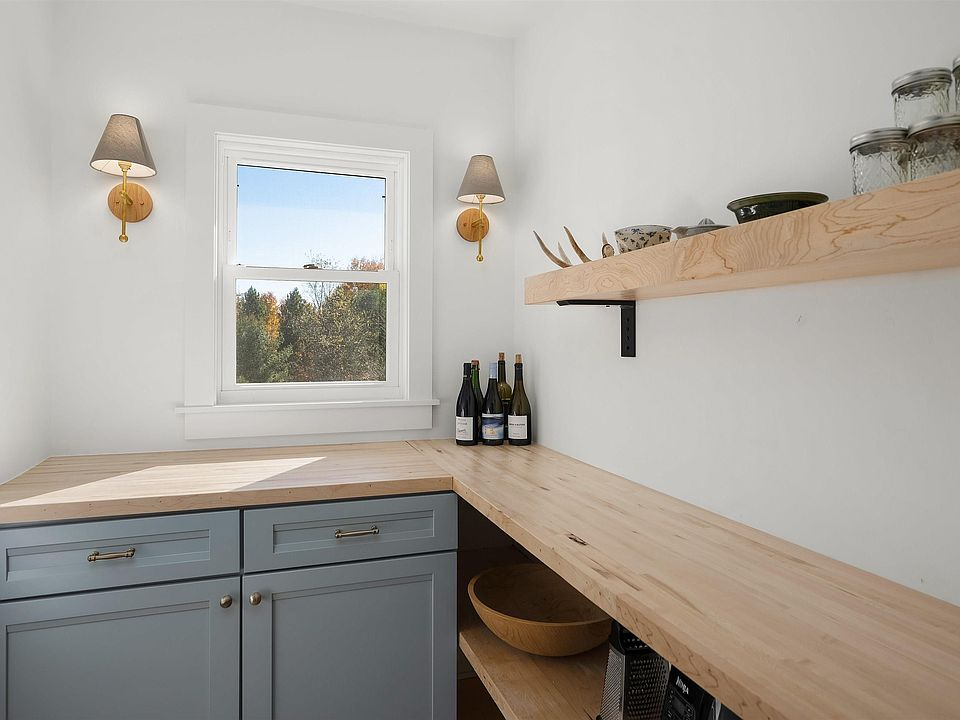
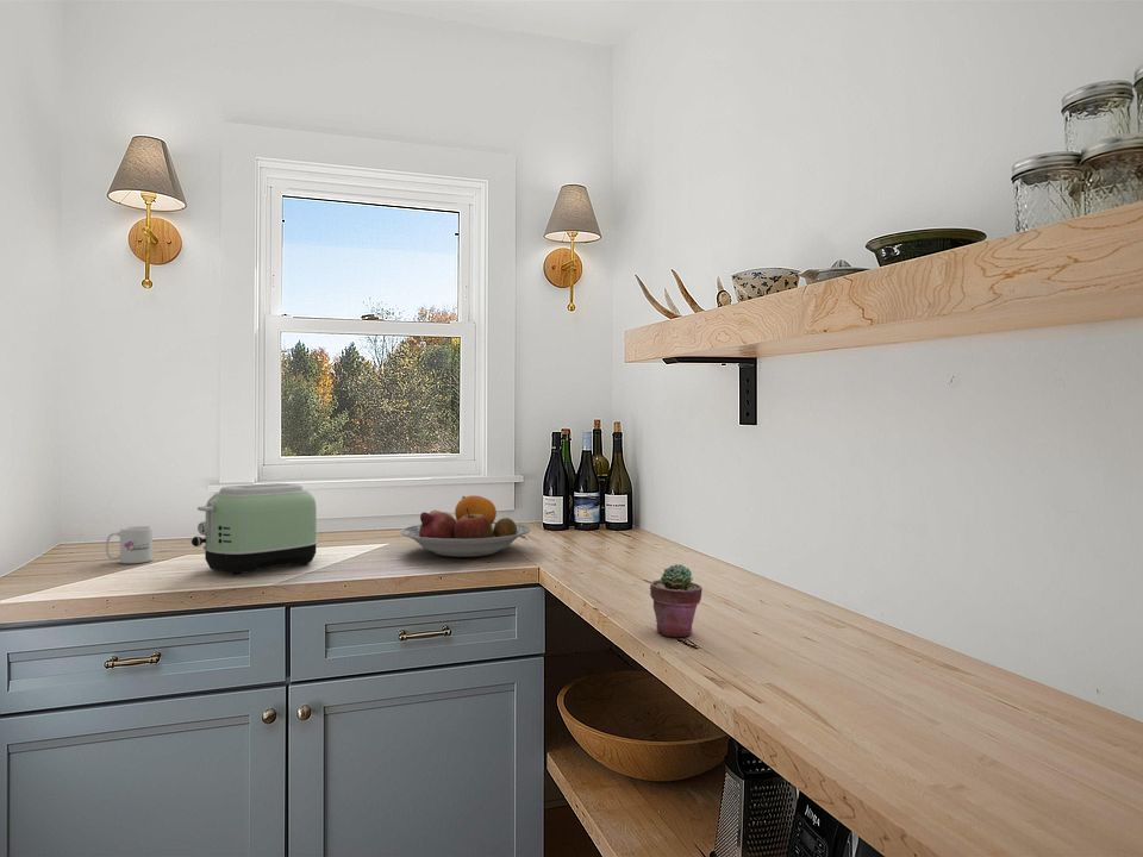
+ fruit bowl [400,494,531,558]
+ potted succulent [649,563,704,638]
+ toaster [190,482,319,576]
+ mug [105,525,154,564]
